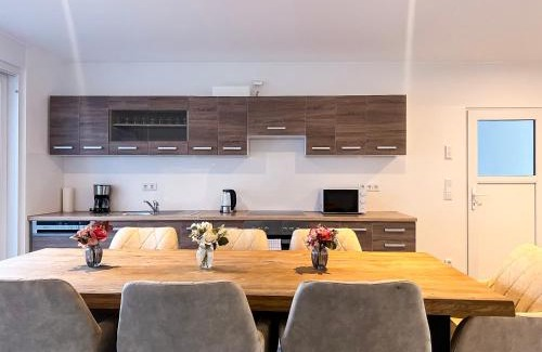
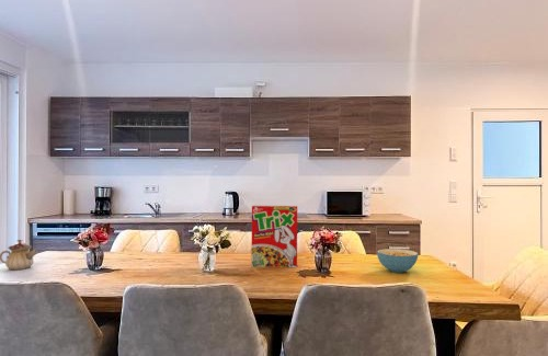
+ teapot [0,238,38,271]
+ cereal bowl [376,248,420,274]
+ cereal box [250,205,298,268]
